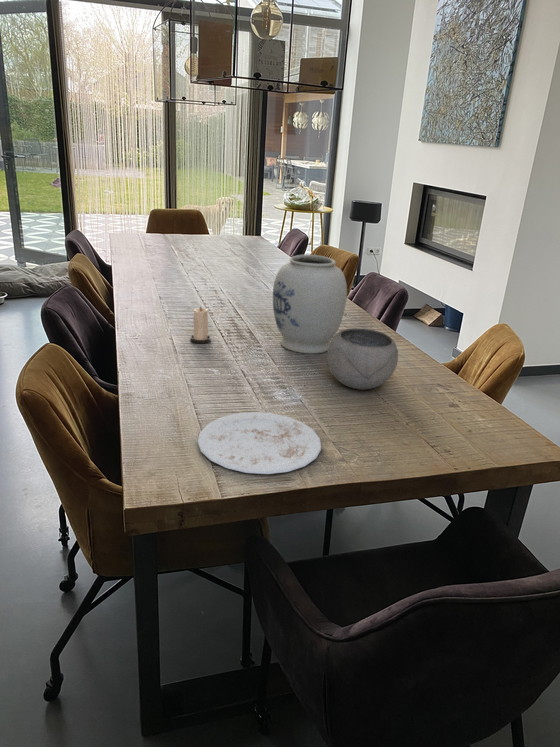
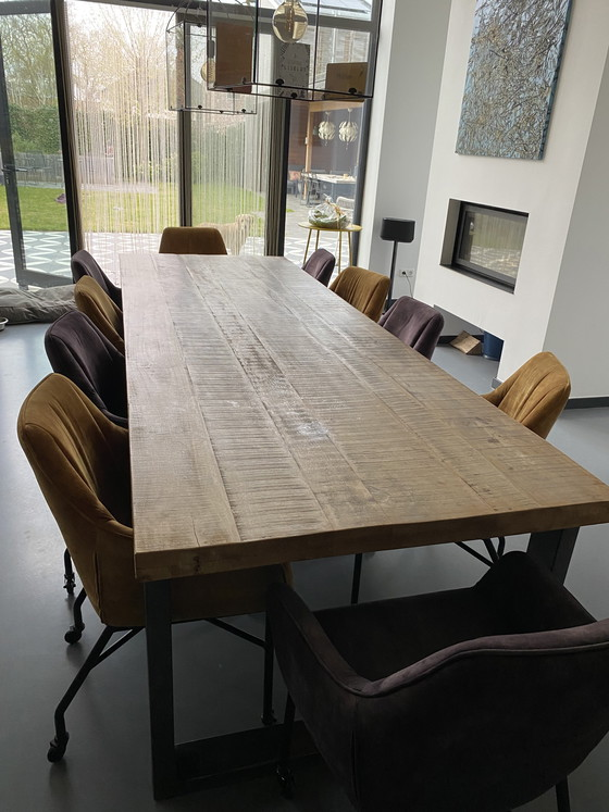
- candle [189,306,212,345]
- plate [196,411,322,475]
- bowl [326,327,399,390]
- vase [272,253,348,355]
